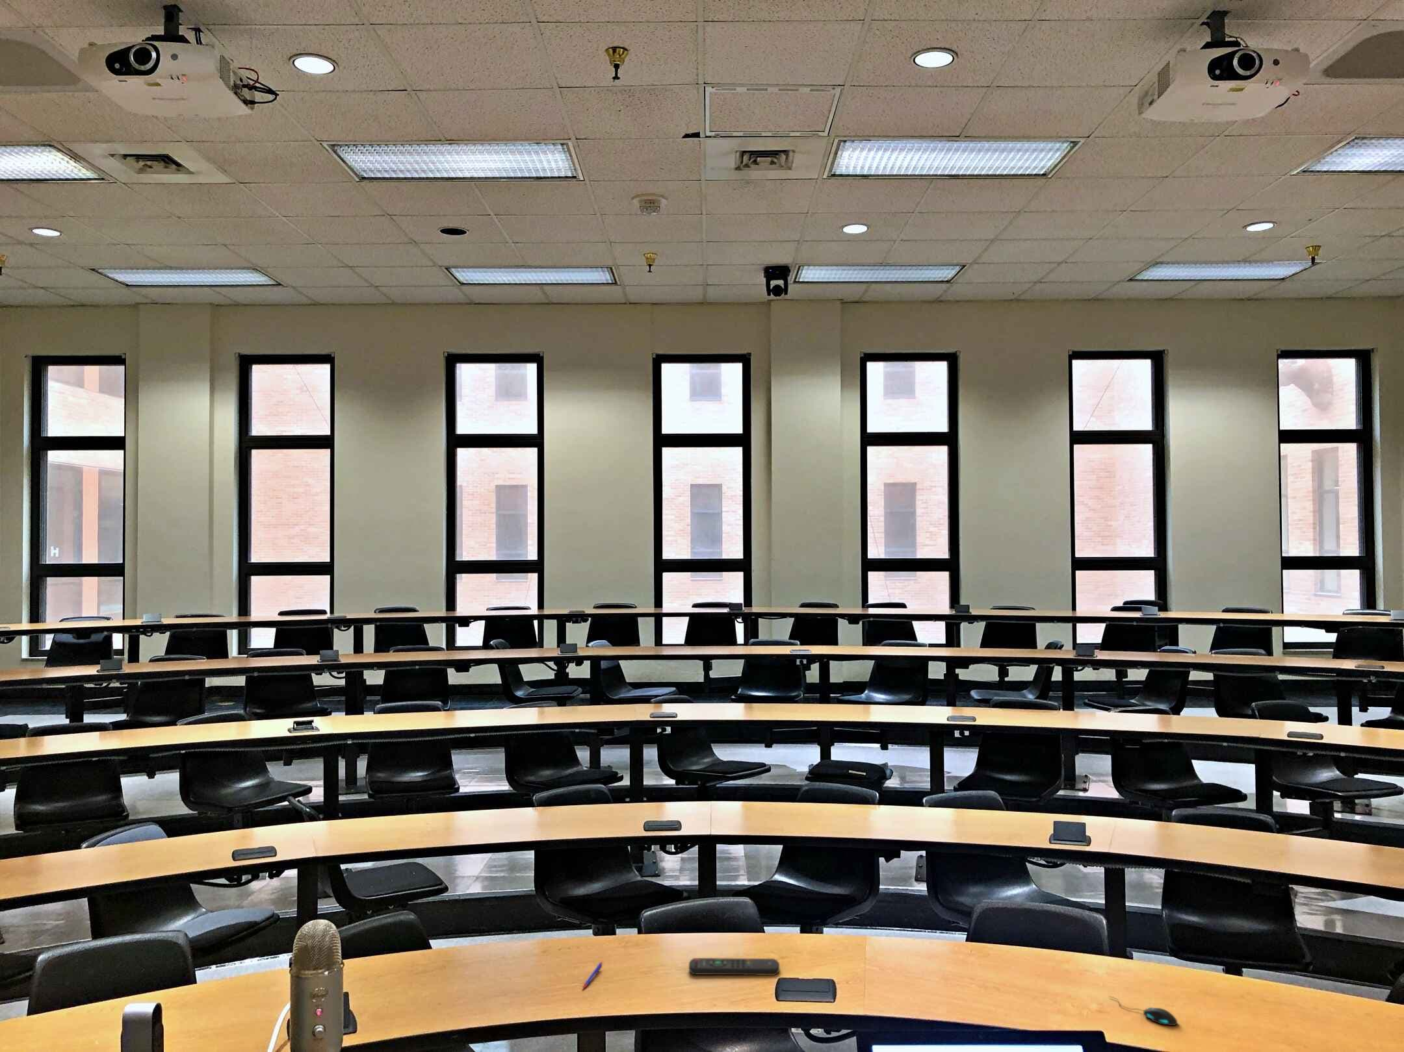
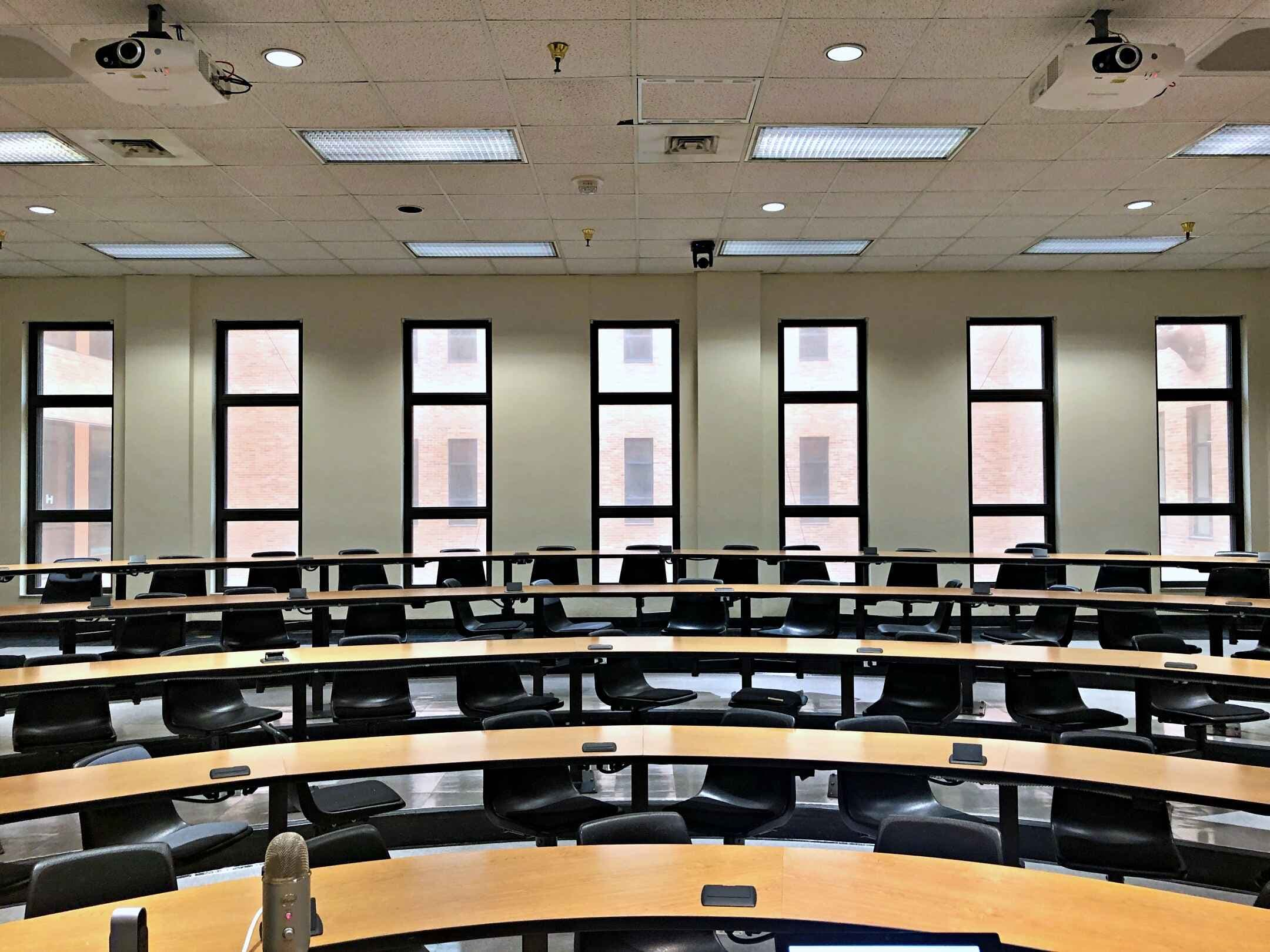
- mouse [1108,996,1177,1025]
- pen [581,961,604,990]
- remote control [689,957,780,976]
